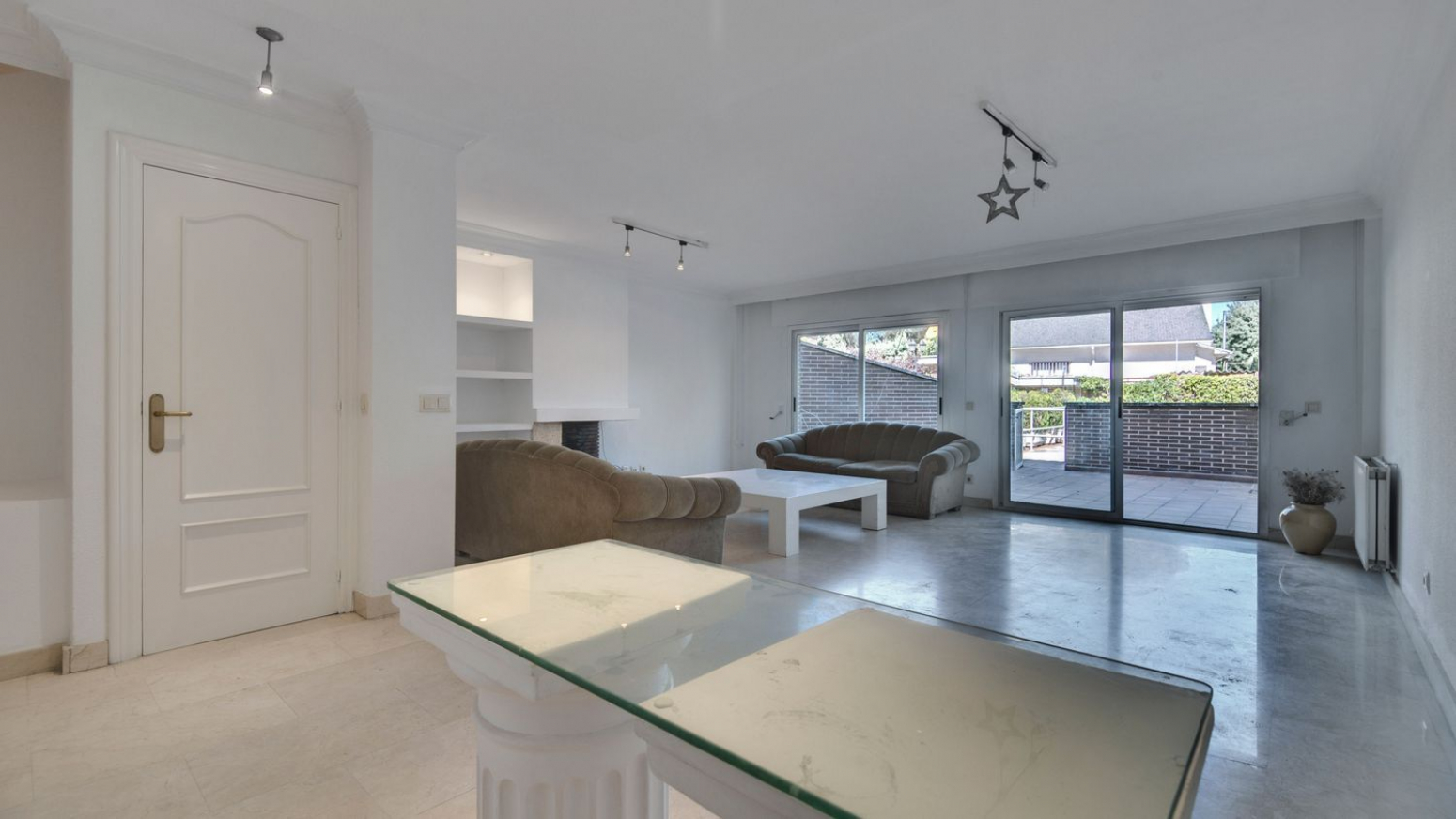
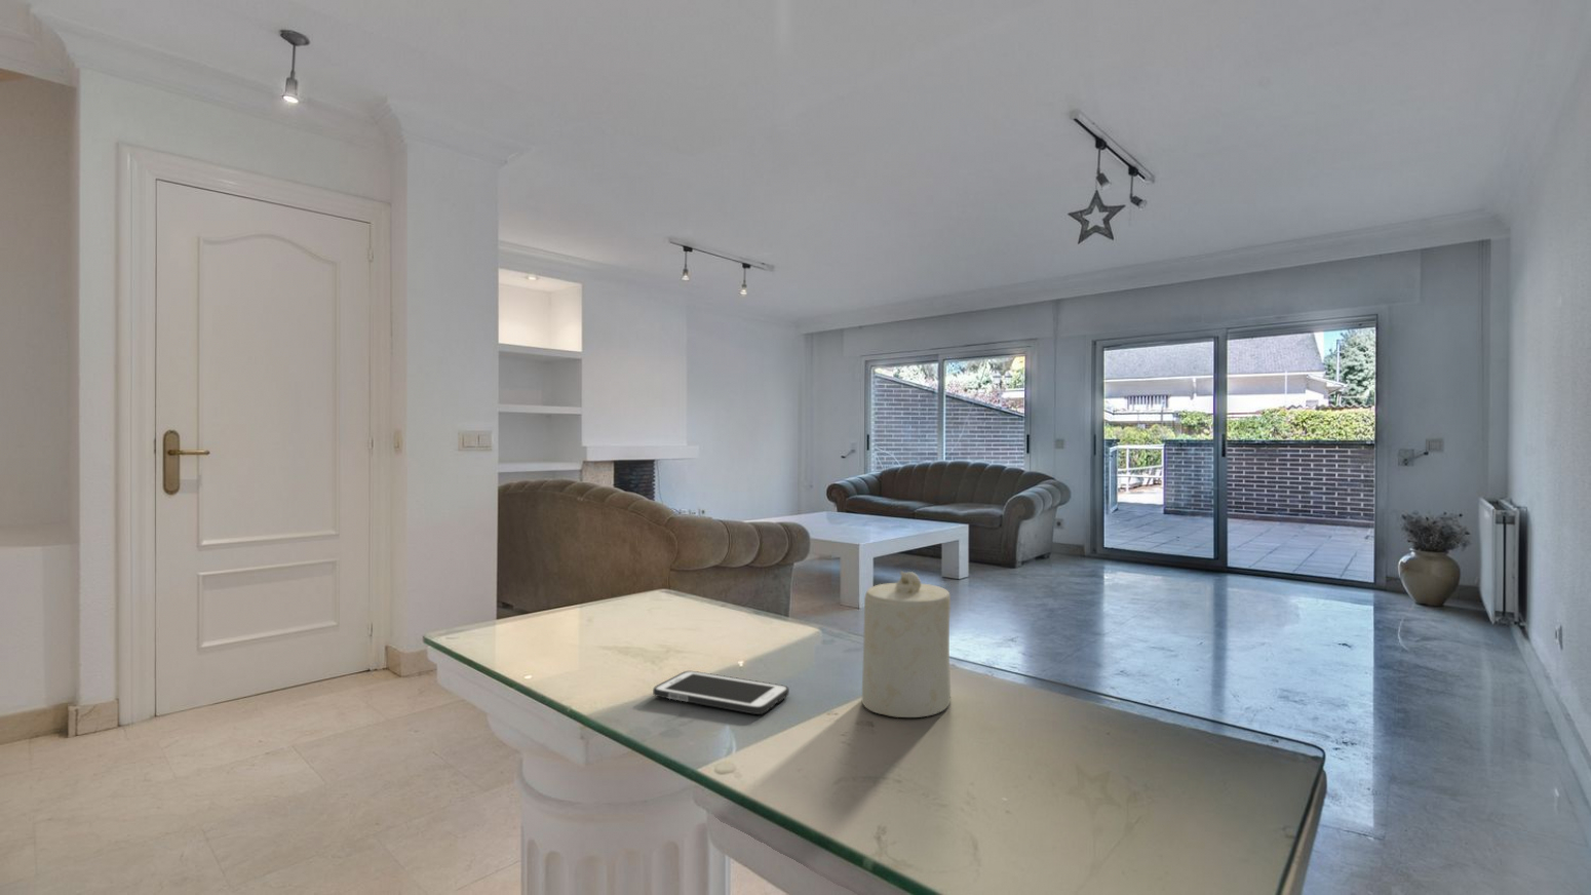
+ cell phone [651,670,790,716]
+ candle [860,569,952,718]
